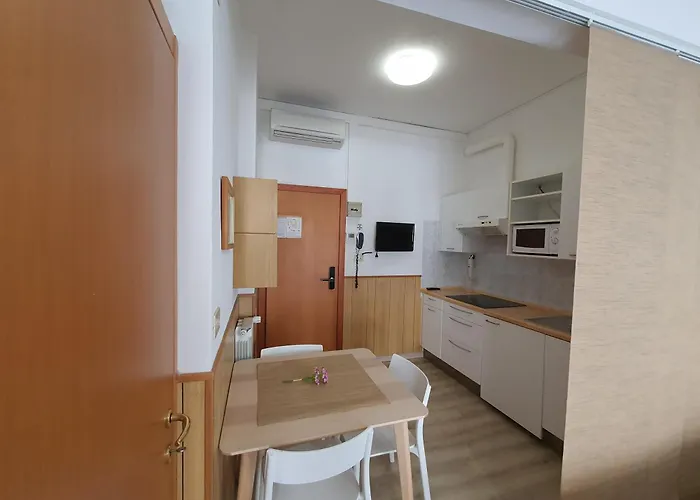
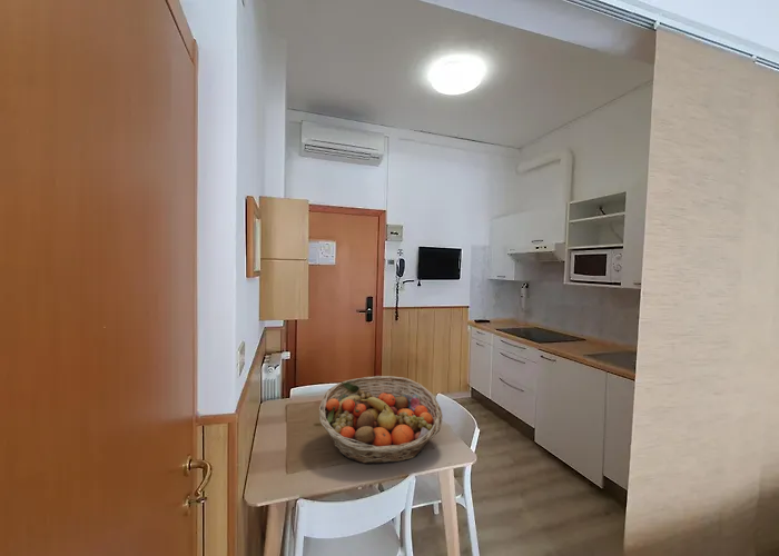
+ fruit basket [318,375,443,465]
